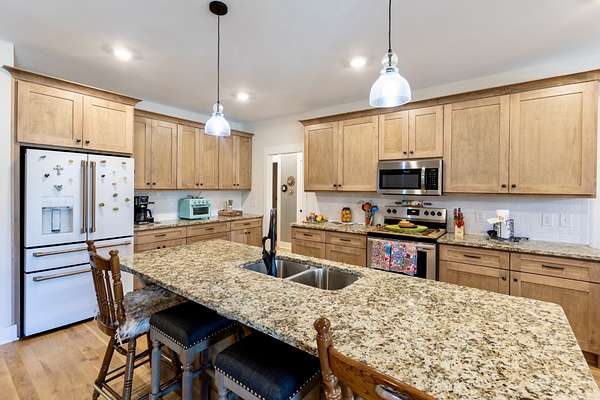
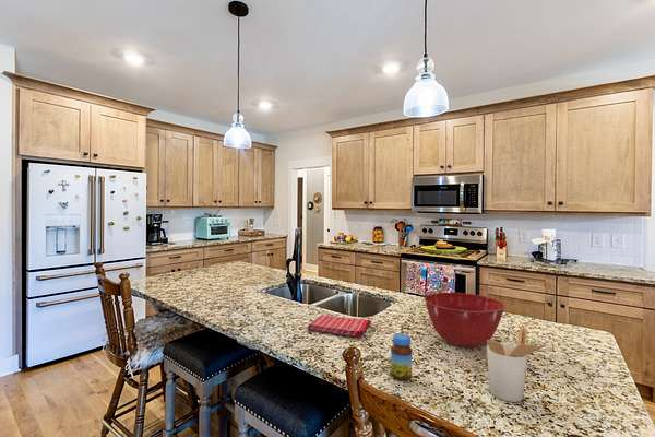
+ dish towel [306,314,372,339]
+ jar [390,332,413,381]
+ utensil holder [486,326,548,403]
+ mixing bowl [422,292,507,349]
